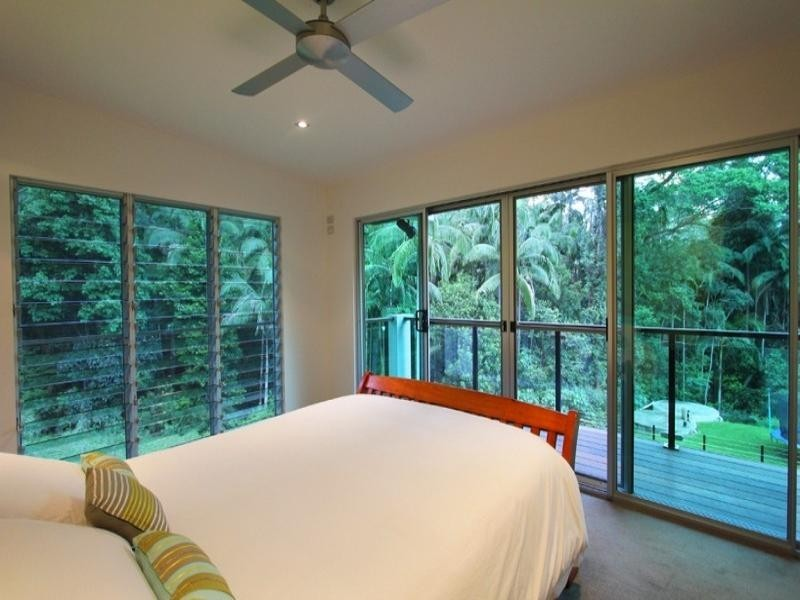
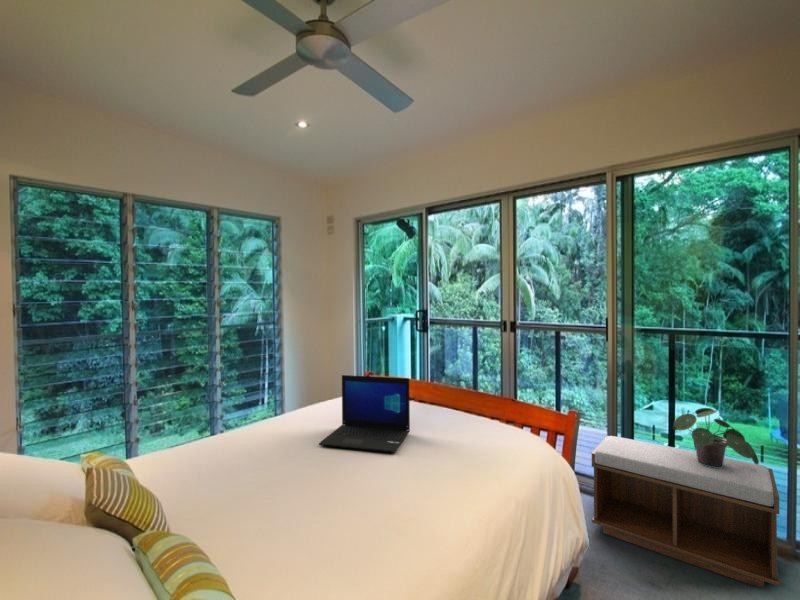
+ bench [591,435,781,590]
+ potted plant [671,407,760,468]
+ laptop [318,374,411,454]
